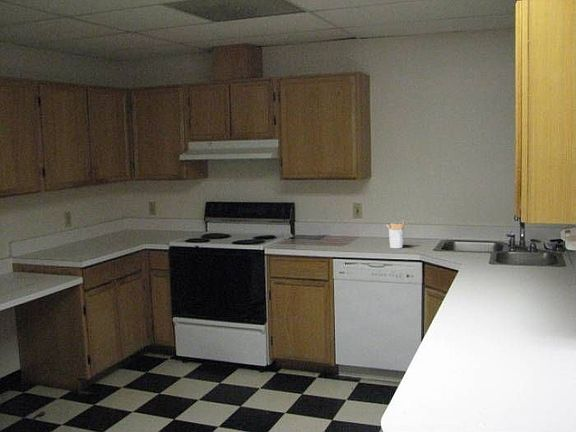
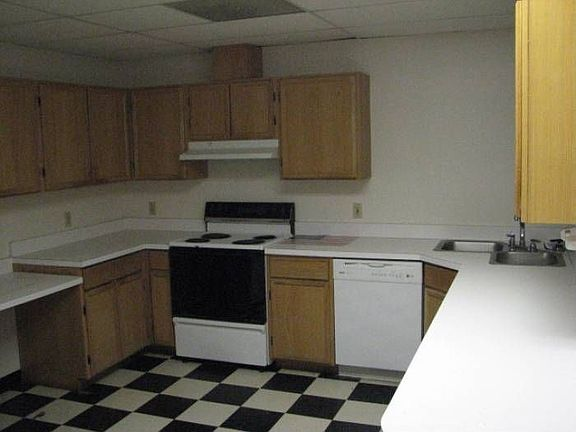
- utensil holder [385,220,406,249]
